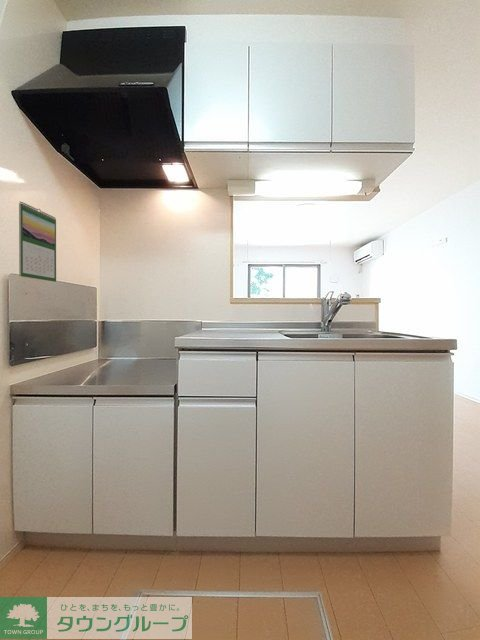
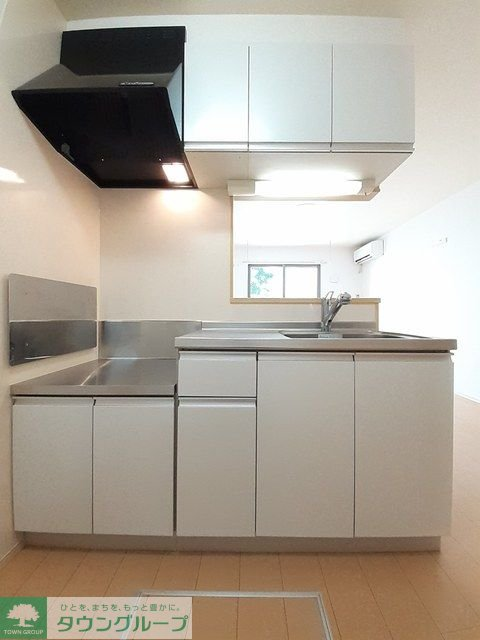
- calendar [18,200,57,283]
